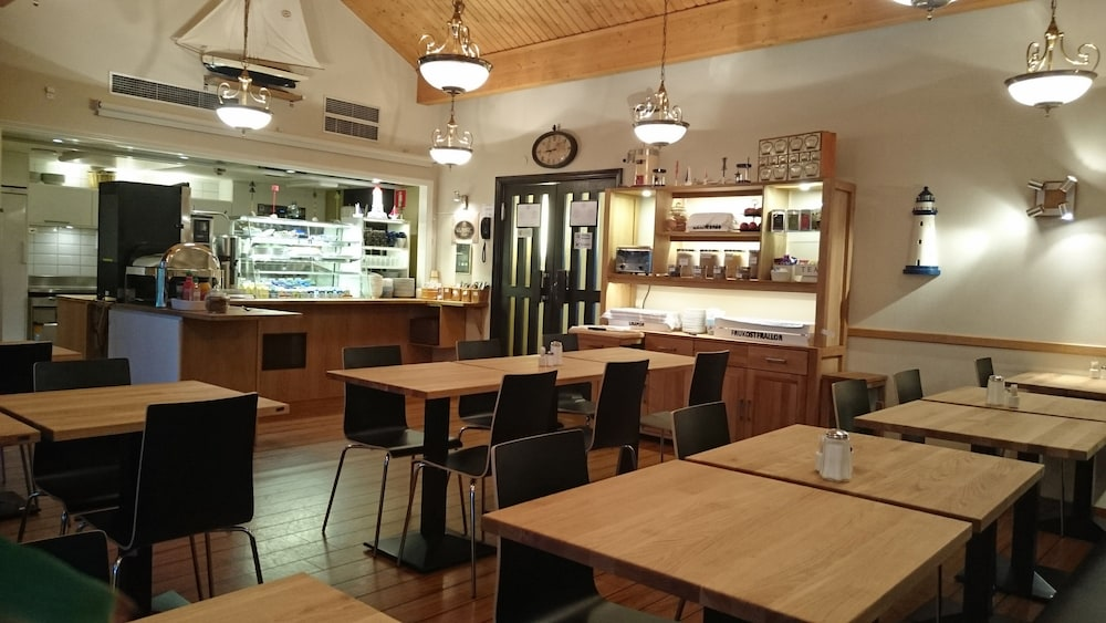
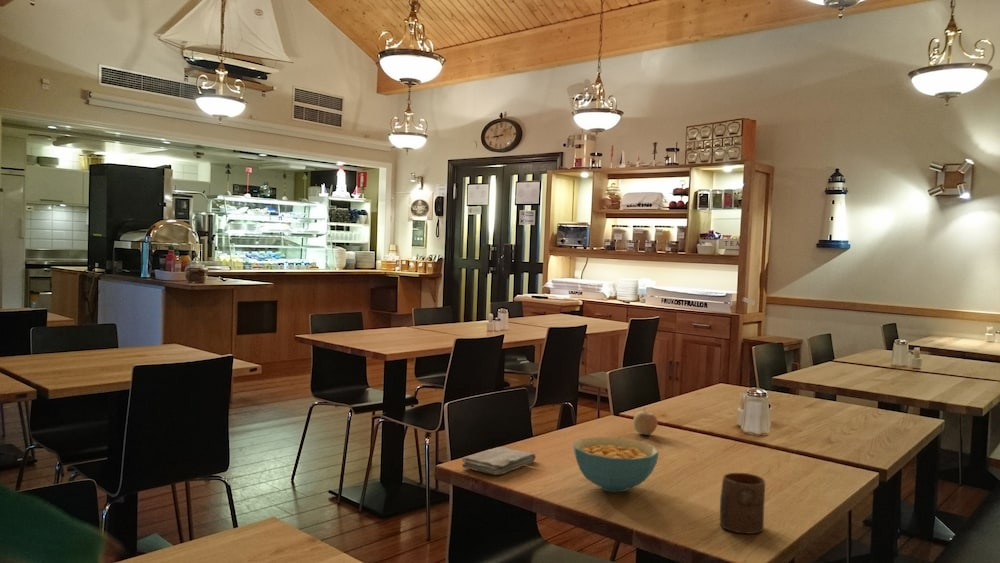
+ cup [719,472,766,535]
+ cereal bowl [572,436,660,493]
+ fruit [632,407,659,436]
+ washcloth [461,446,537,476]
